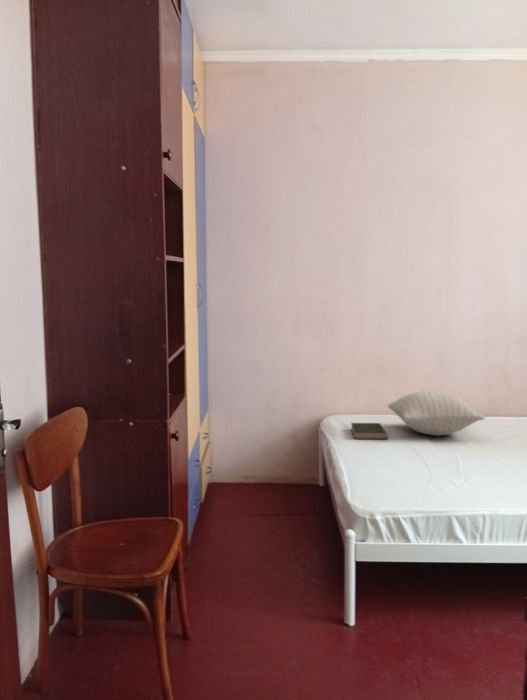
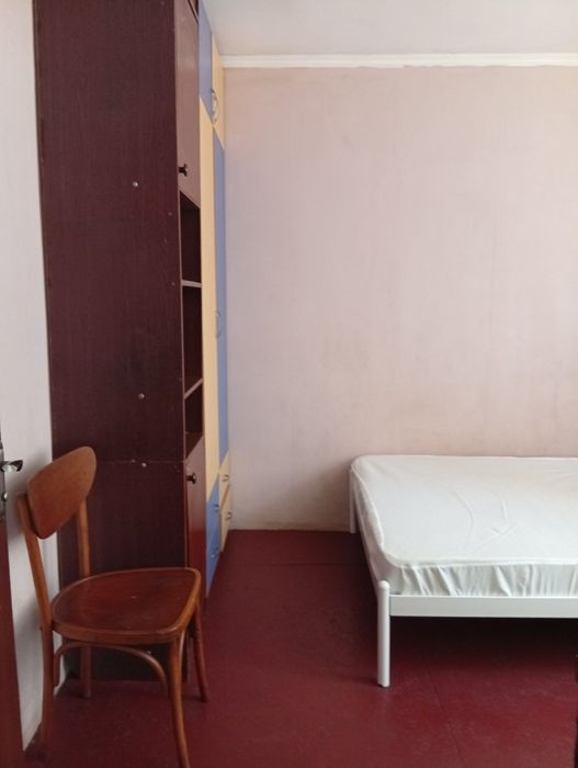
- book [350,422,388,440]
- pillow [387,390,486,437]
